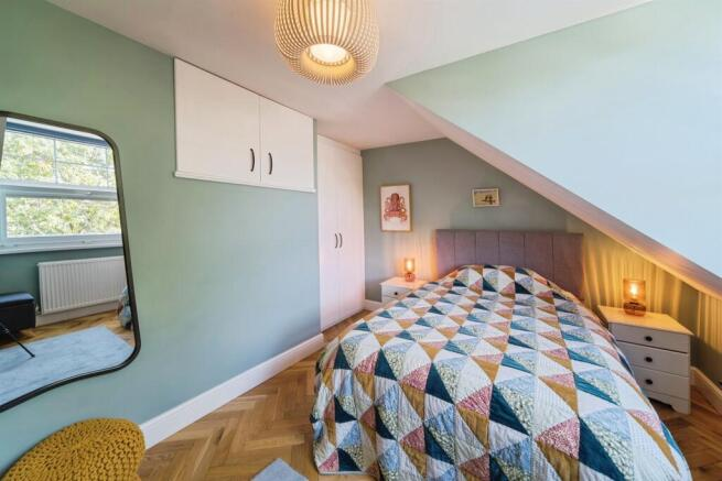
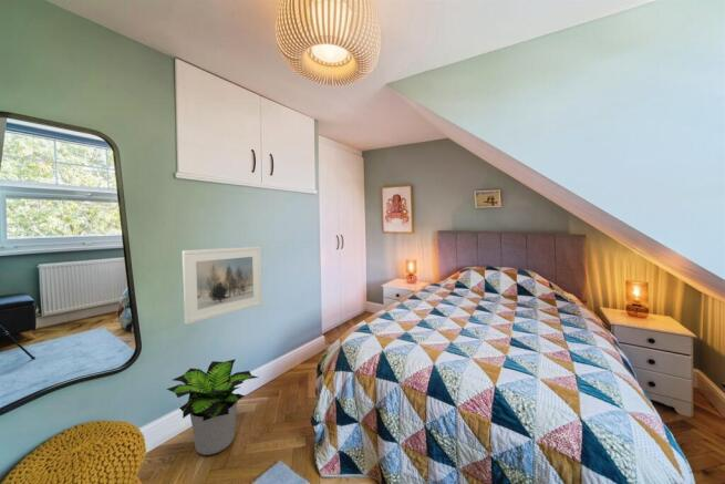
+ potted plant [166,358,260,456]
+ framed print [182,246,263,326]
